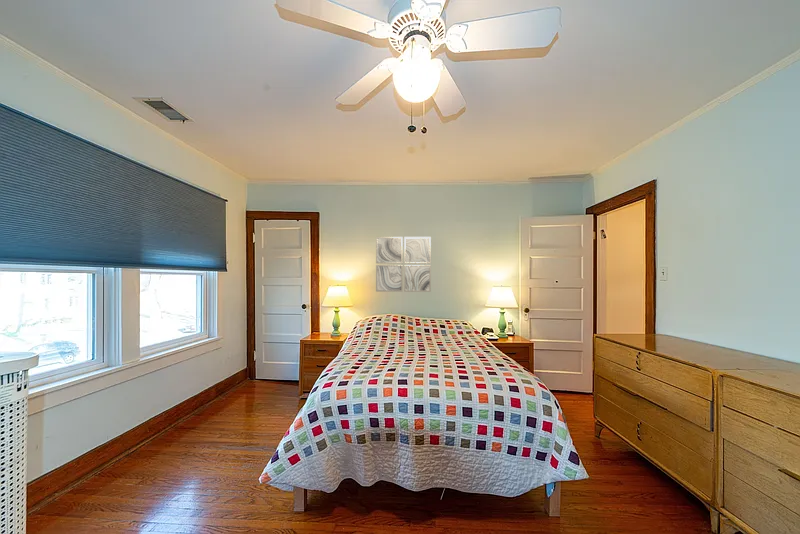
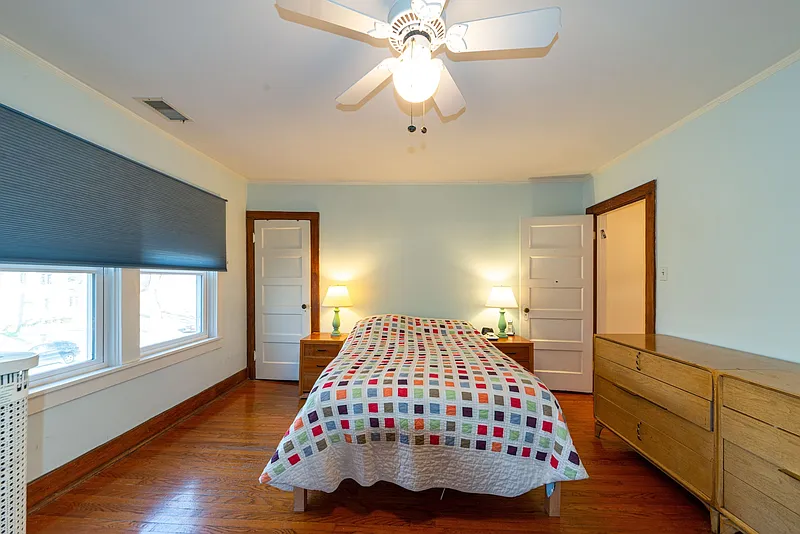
- wall art [375,236,432,293]
